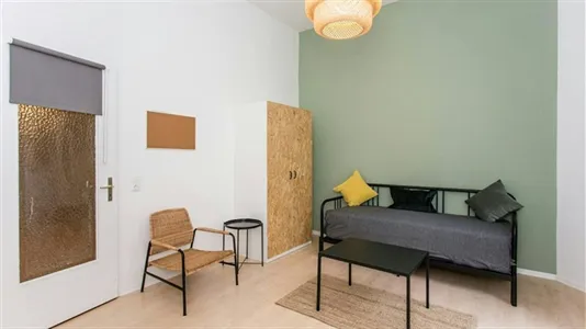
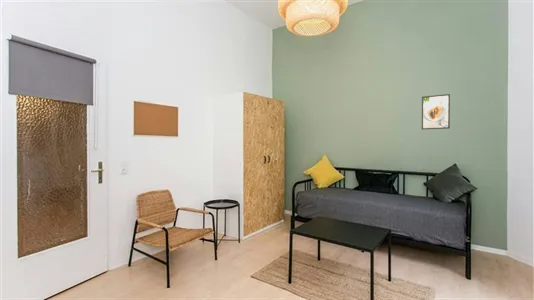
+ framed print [421,93,451,130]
